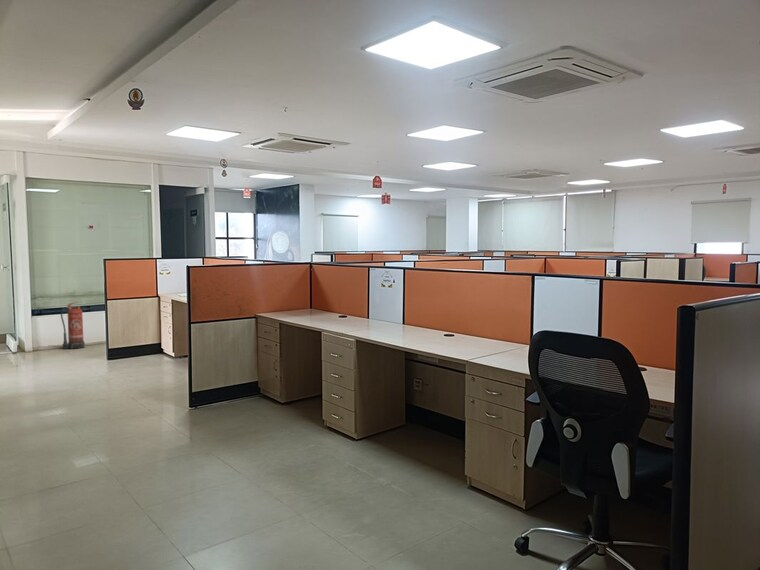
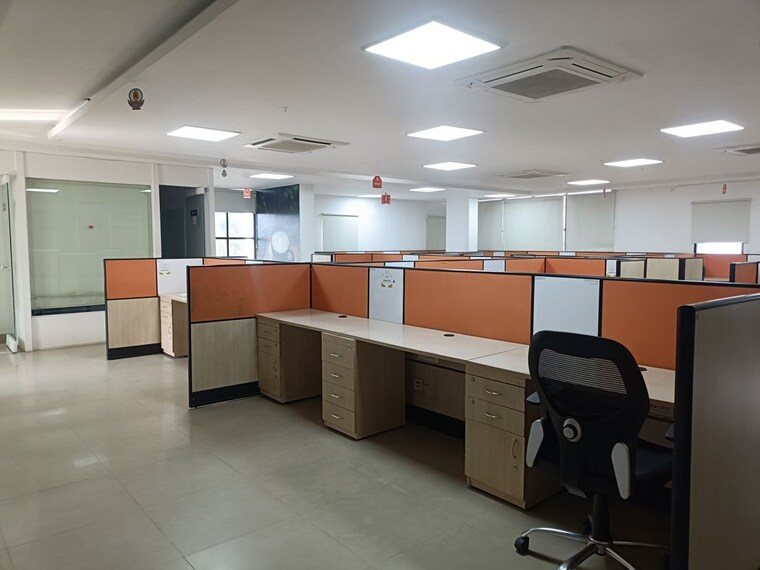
- fire extinguisher [60,301,86,350]
